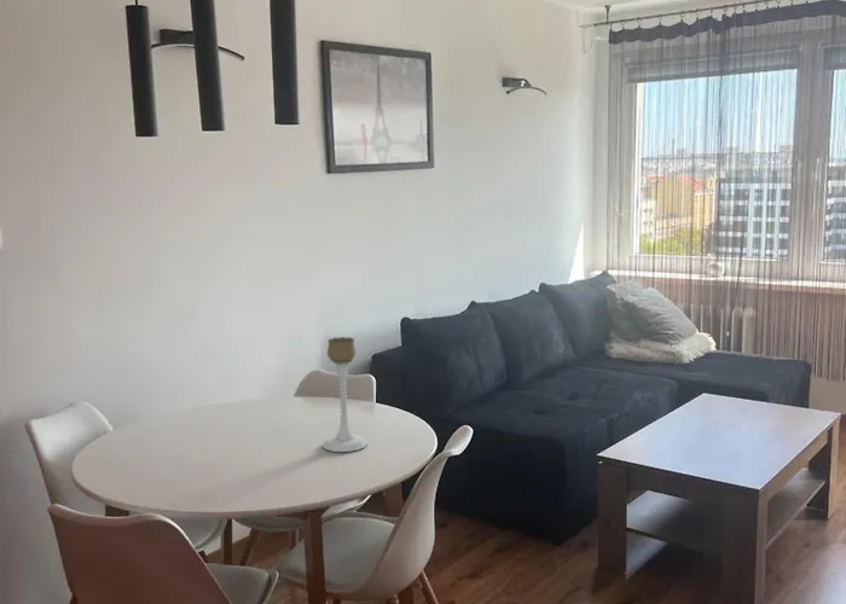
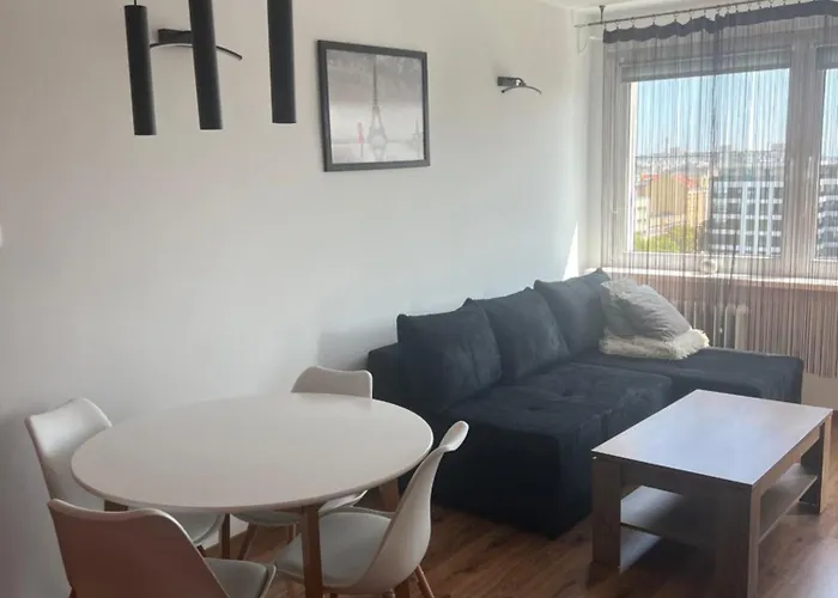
- candle holder [321,336,369,453]
